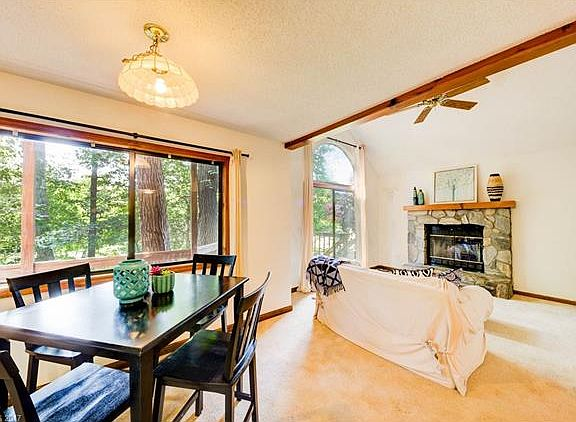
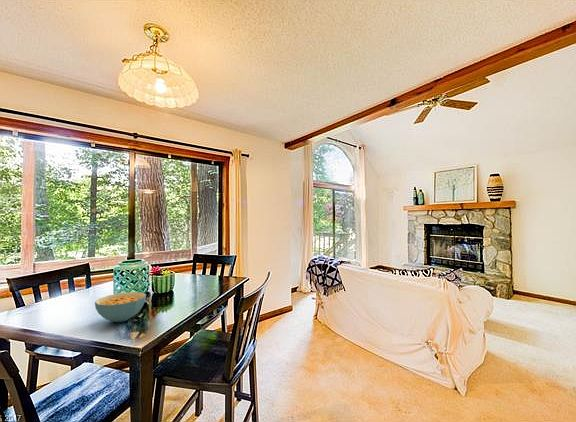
+ cereal bowl [94,291,147,323]
